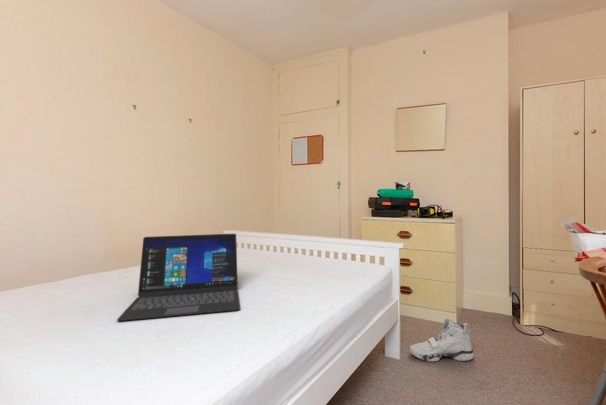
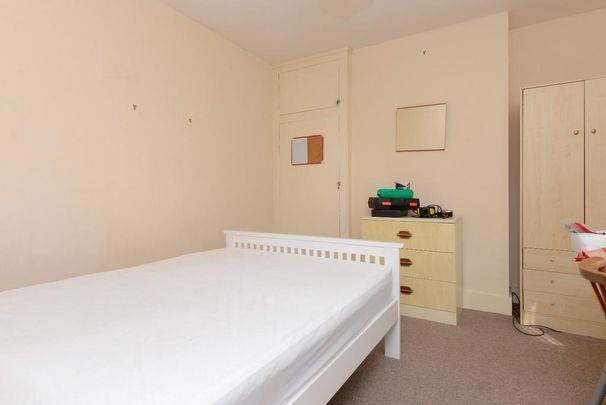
- laptop [116,233,241,322]
- sneaker [409,318,475,362]
